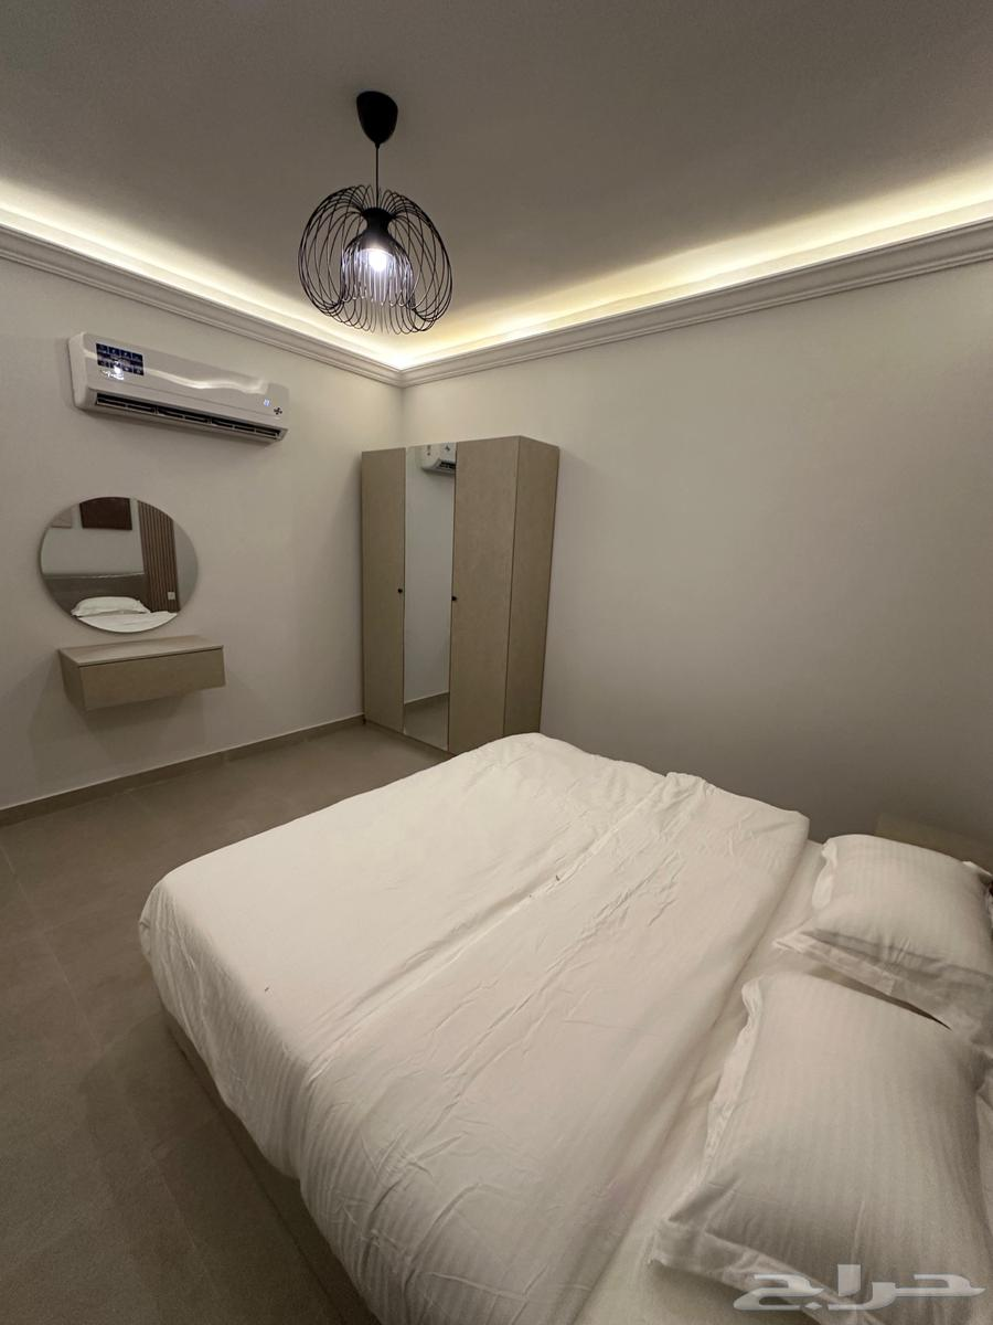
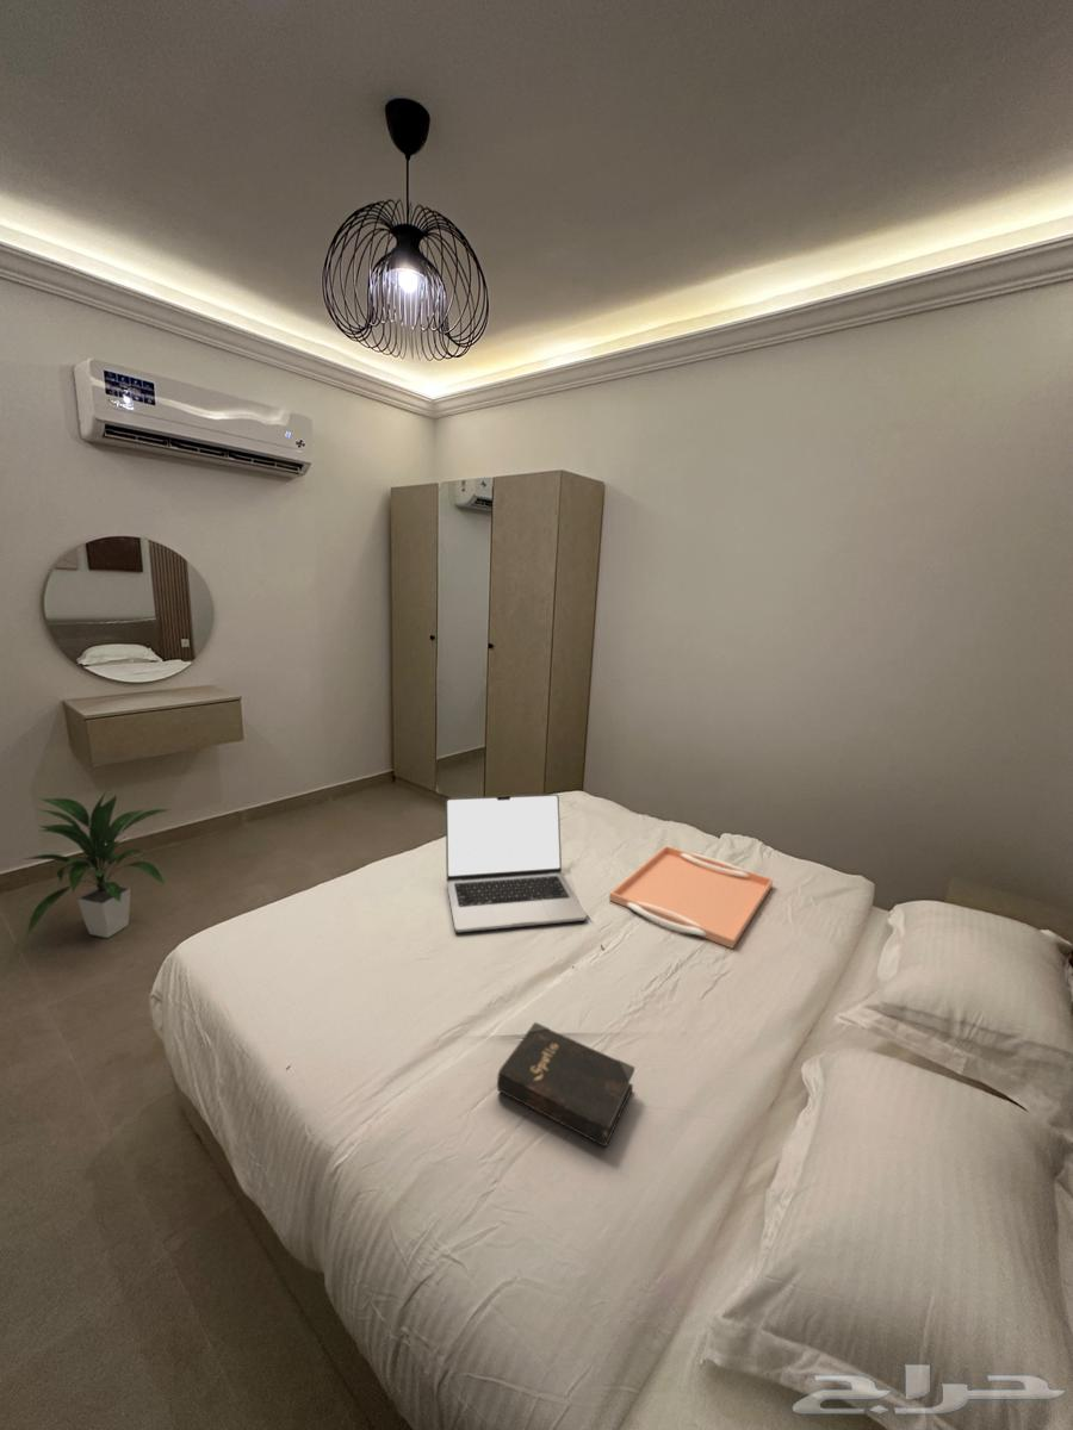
+ hardback book [496,1021,635,1149]
+ laptop [445,794,588,934]
+ serving tray [608,845,774,950]
+ indoor plant [23,788,170,939]
